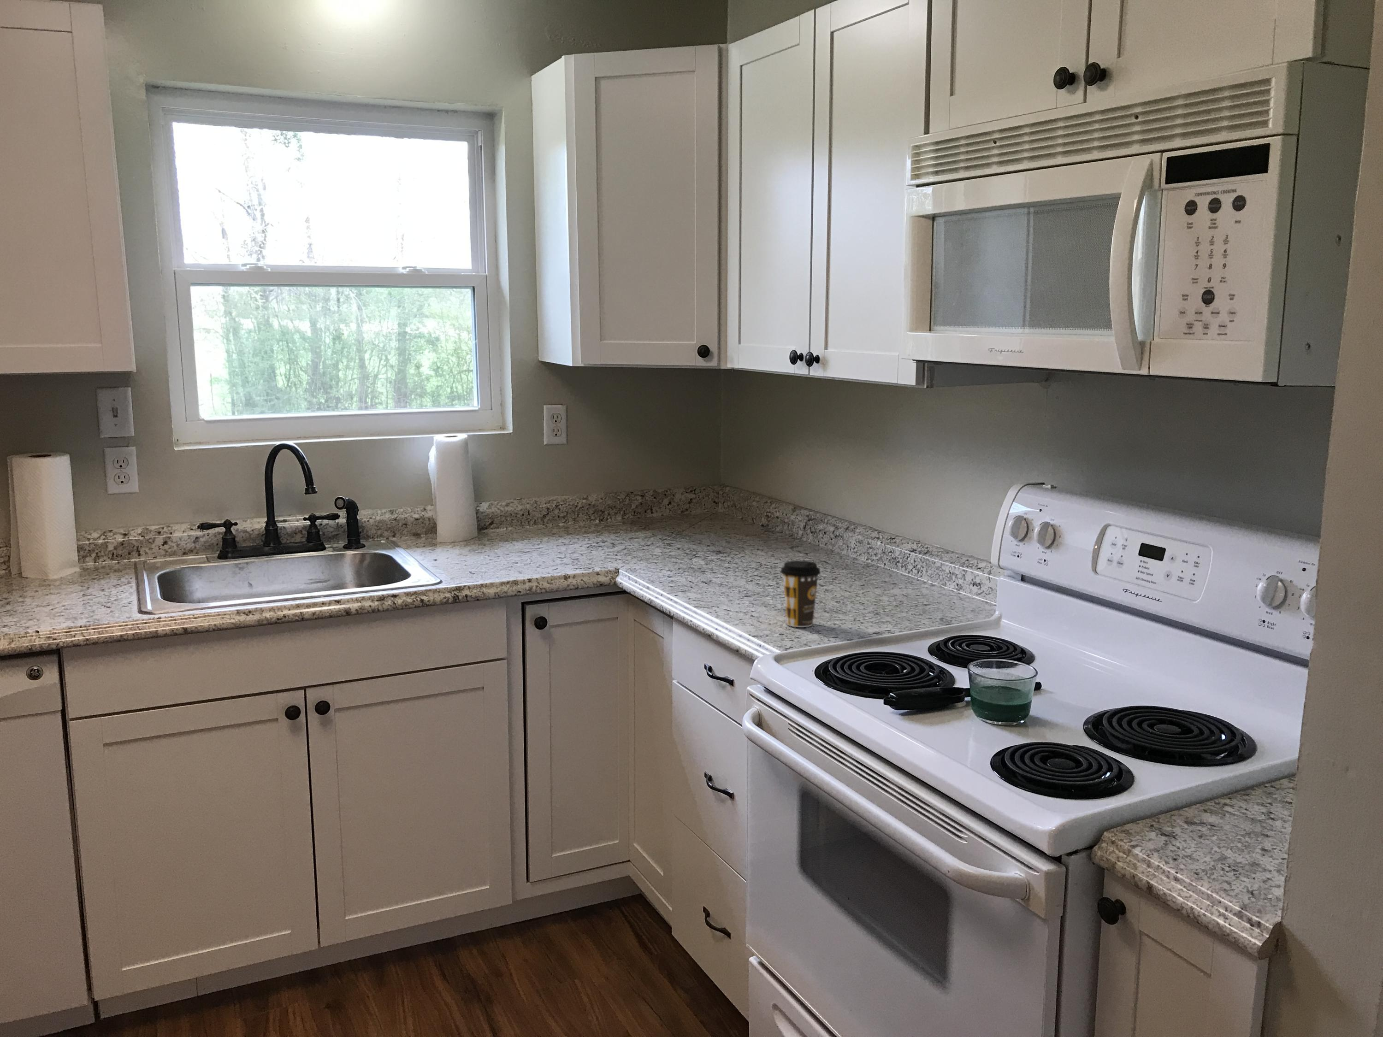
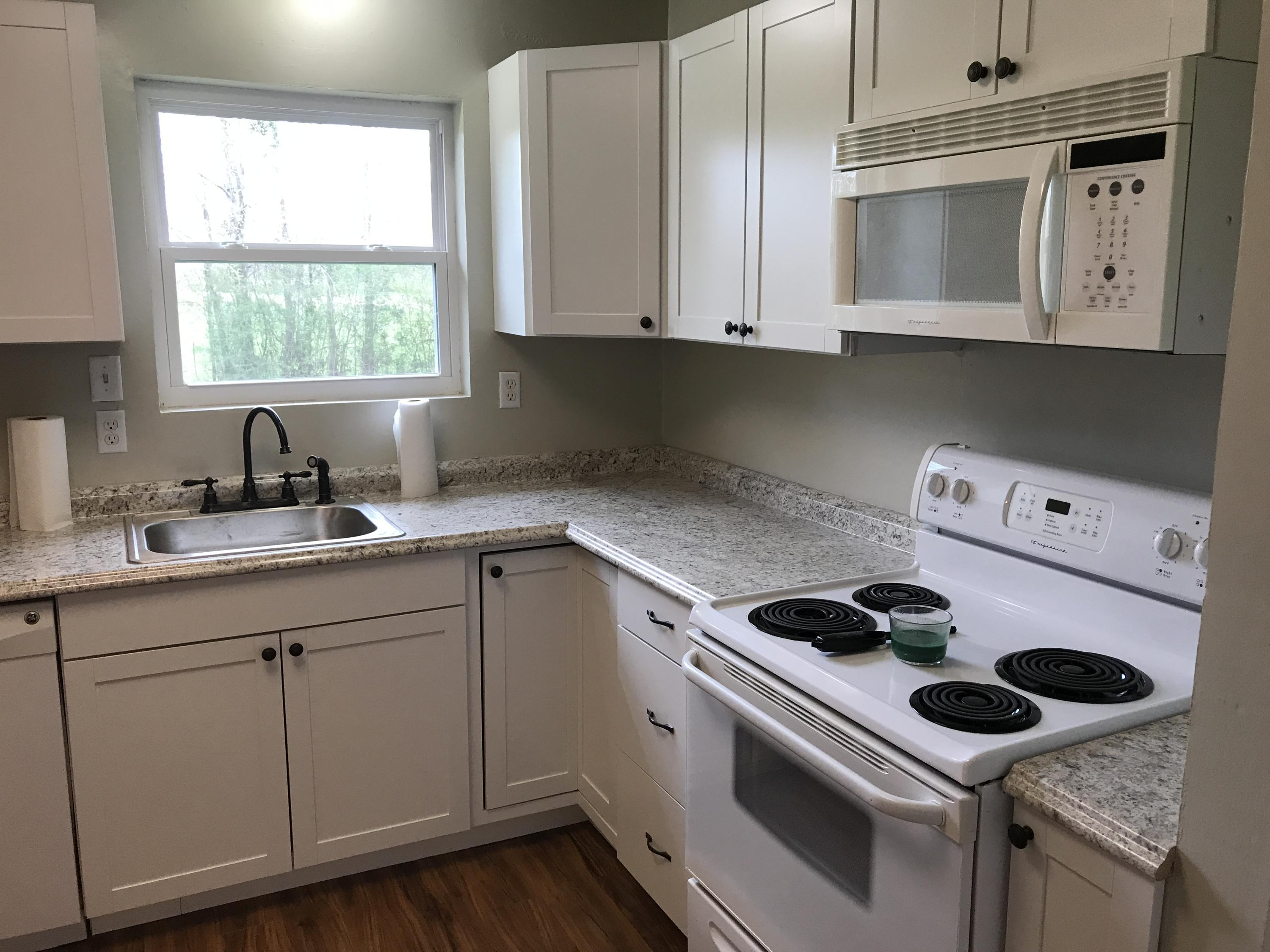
- coffee cup [780,561,821,627]
